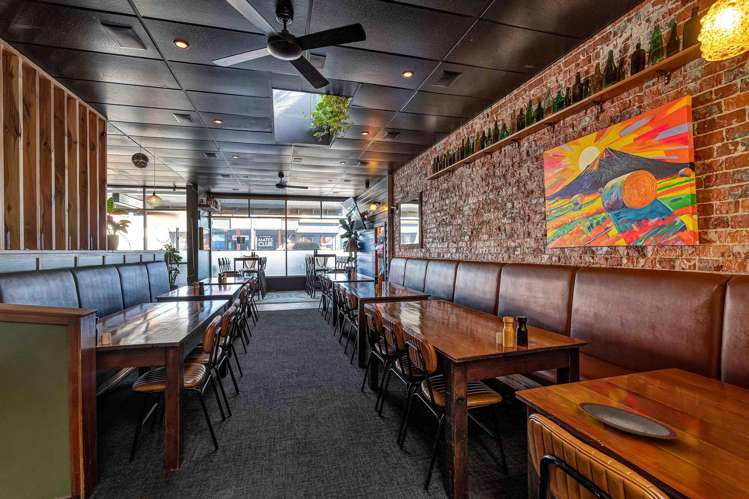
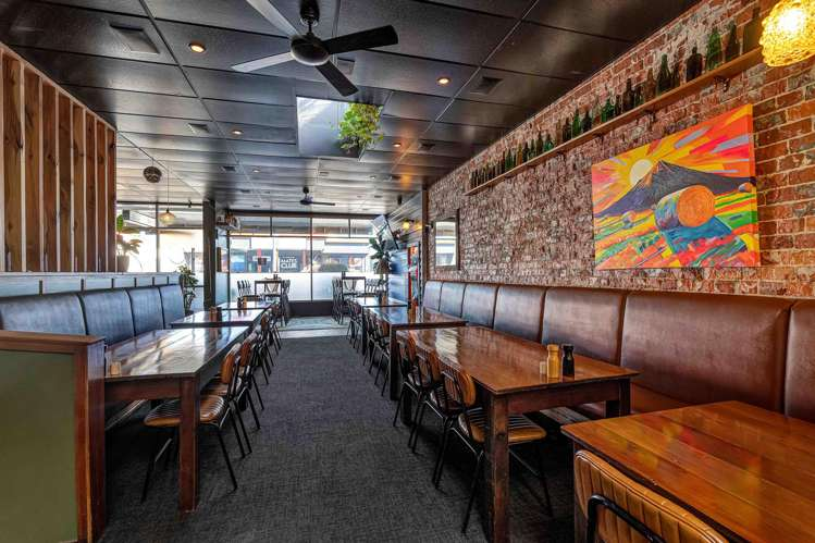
- plate [578,401,678,440]
